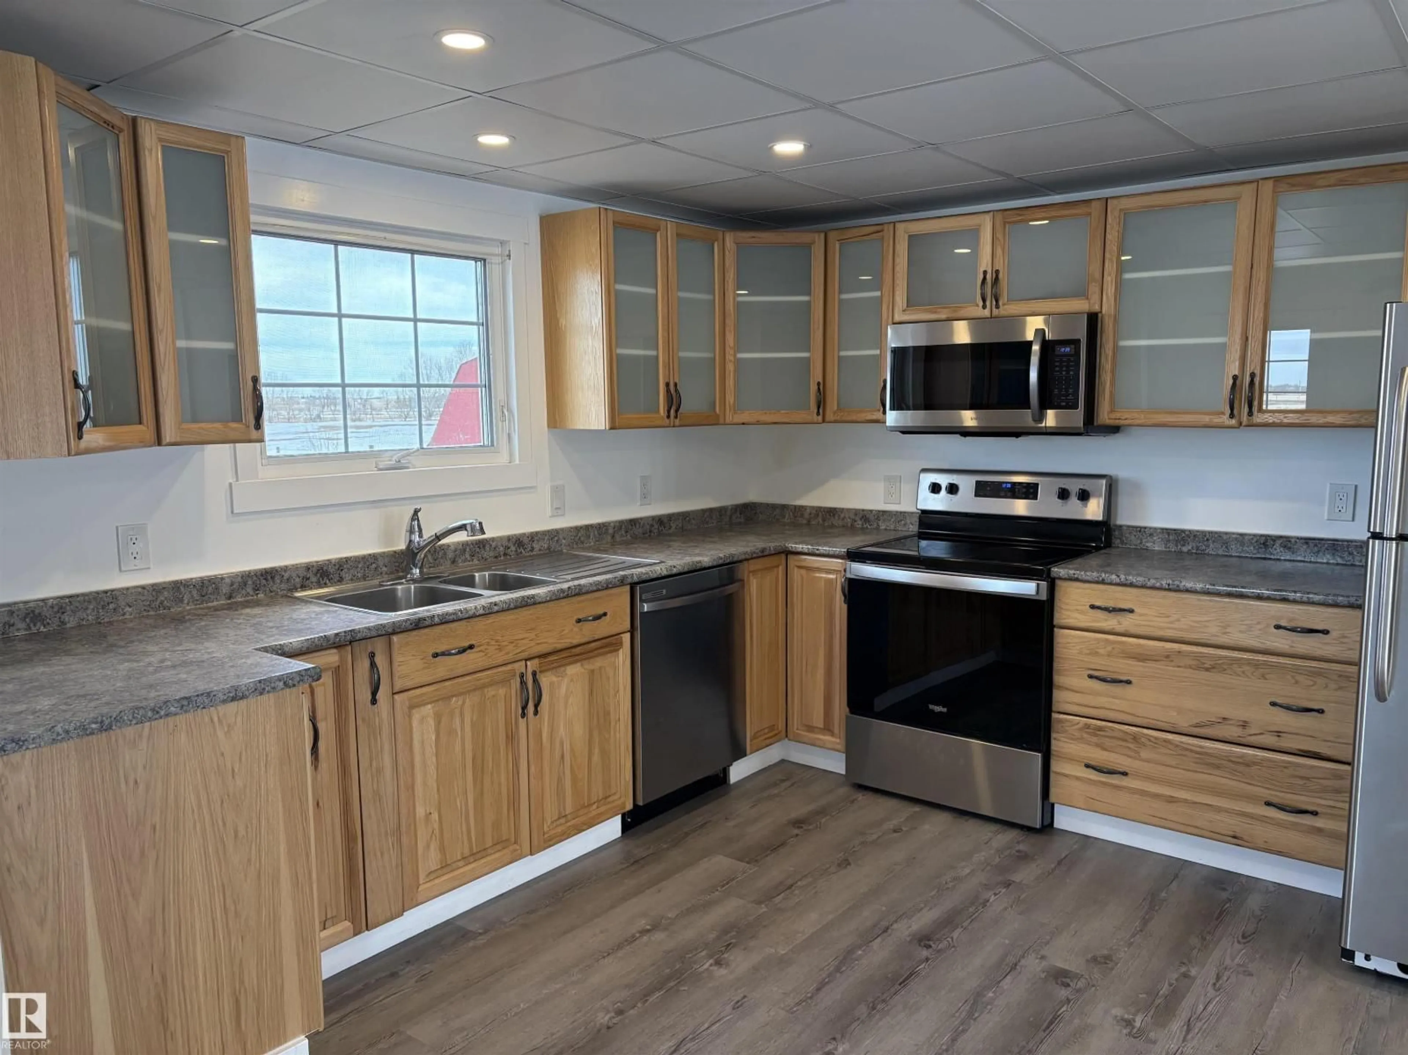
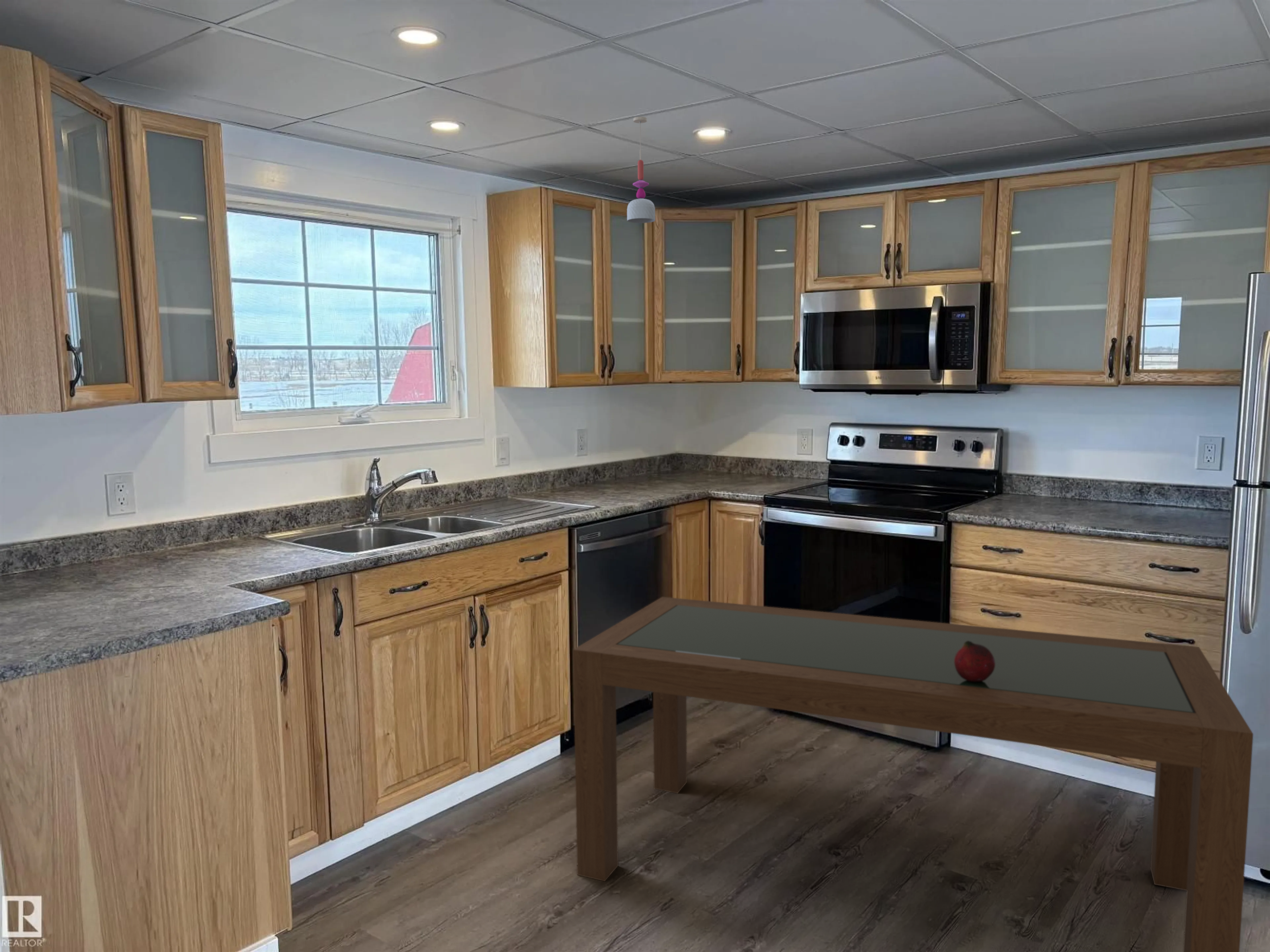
+ pendant light [627,116,656,223]
+ dining table [573,596,1254,952]
+ fruit [954,641,995,682]
